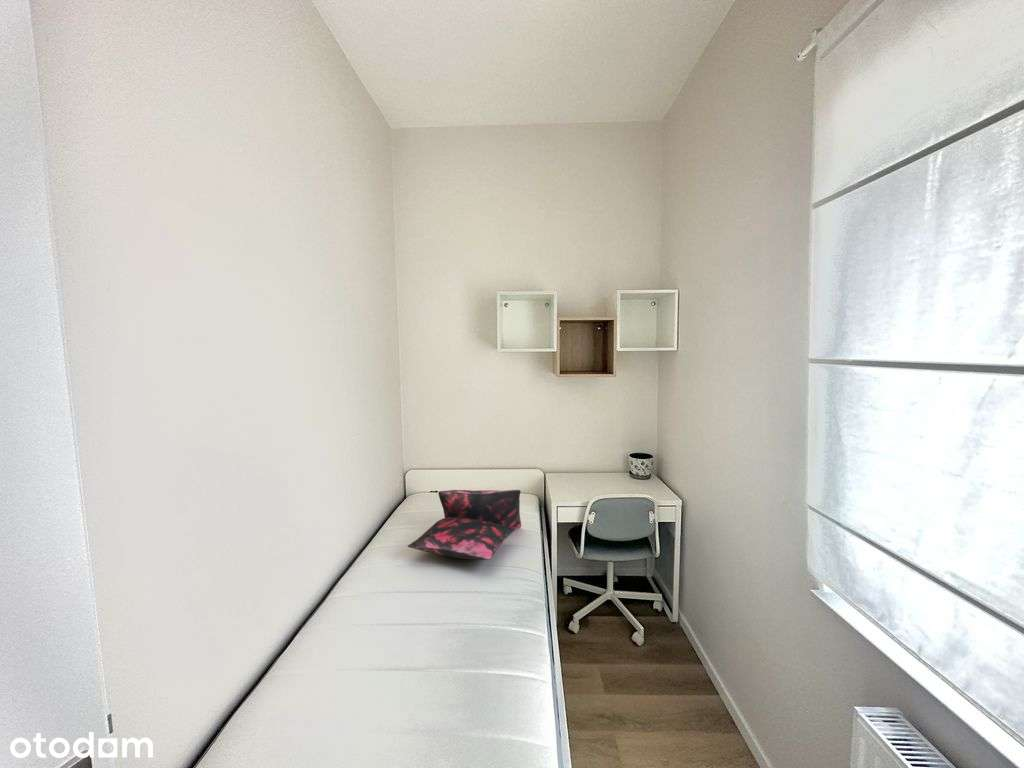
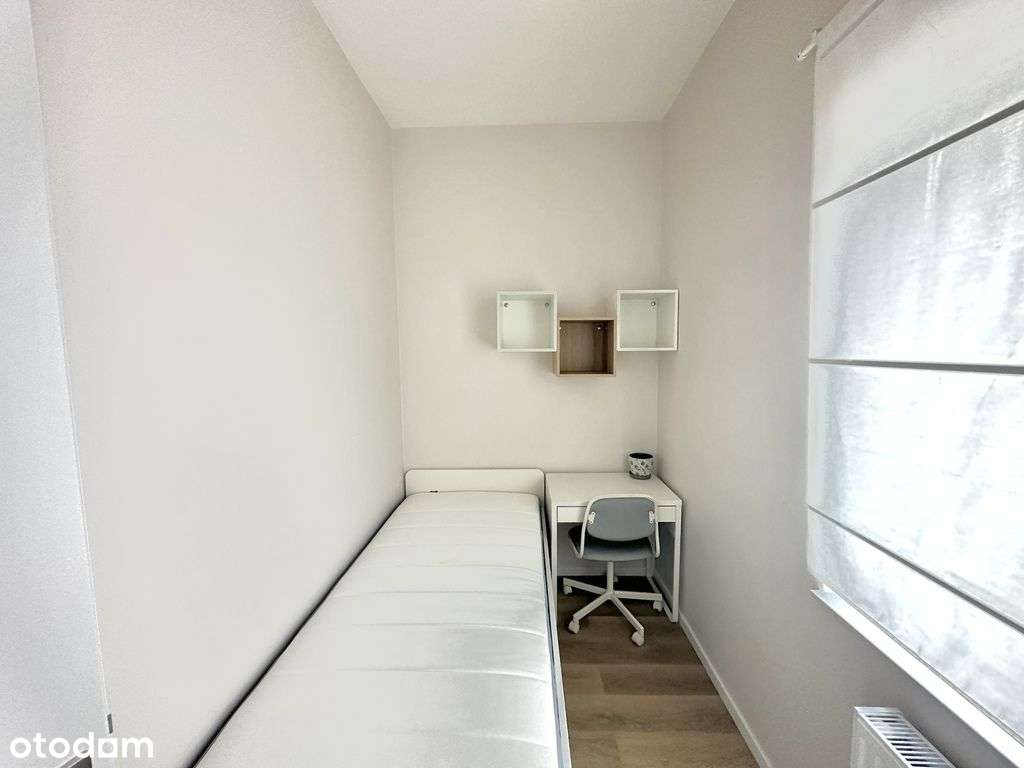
- cushion [406,489,522,561]
